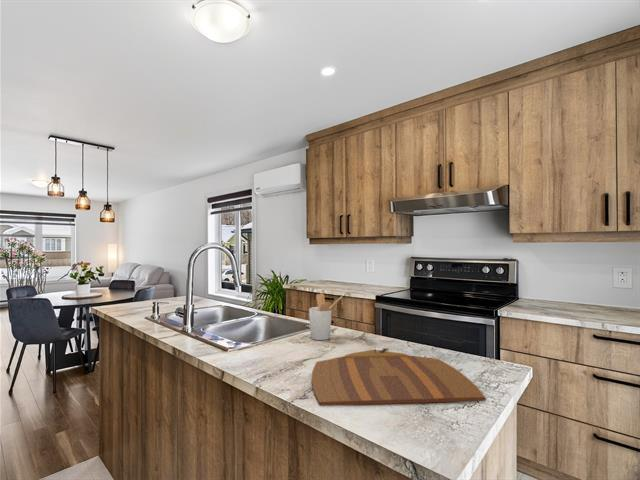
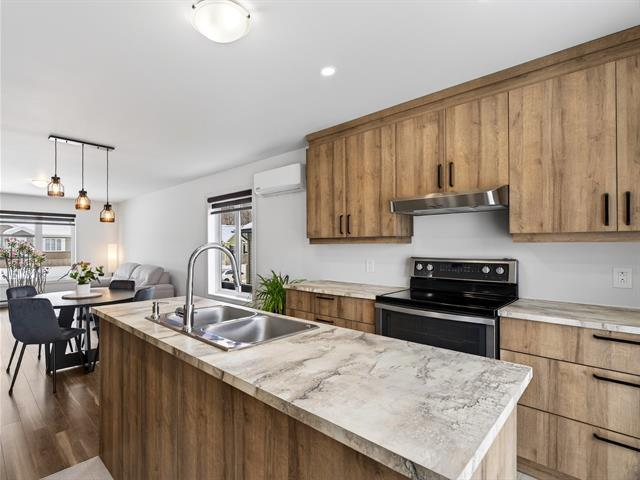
- utensil holder [308,292,343,341]
- cutting board [311,347,486,407]
